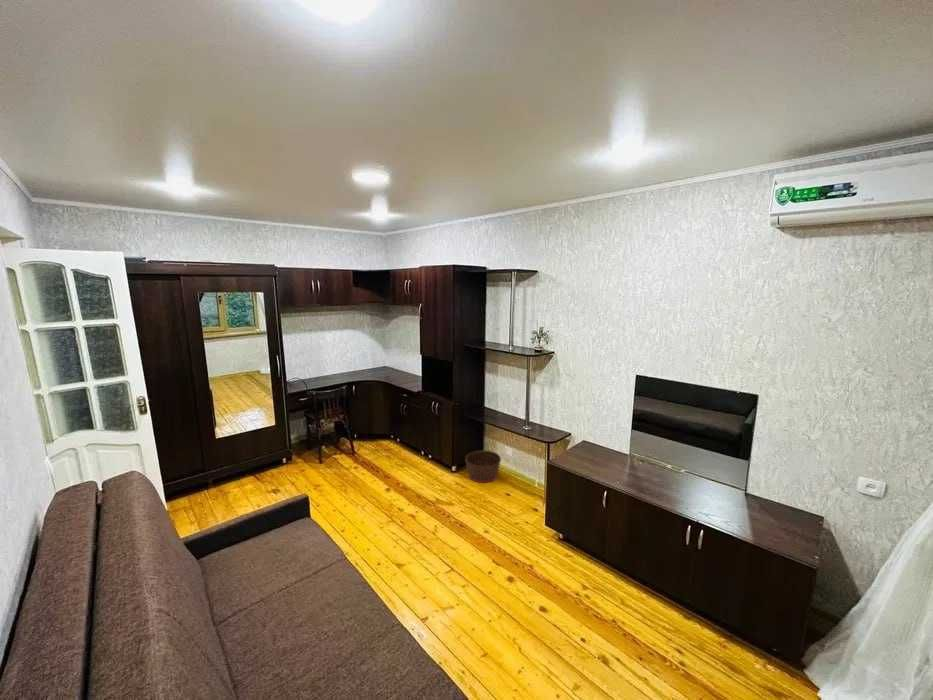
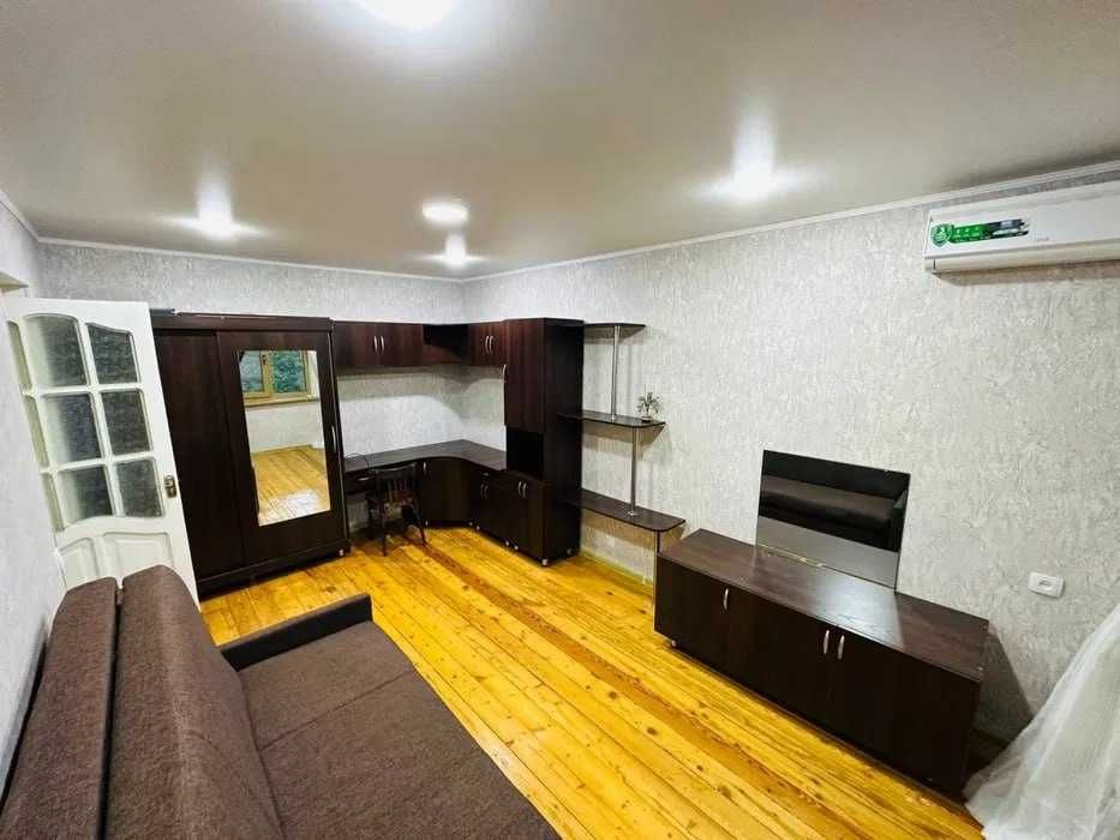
- basket [464,449,502,484]
